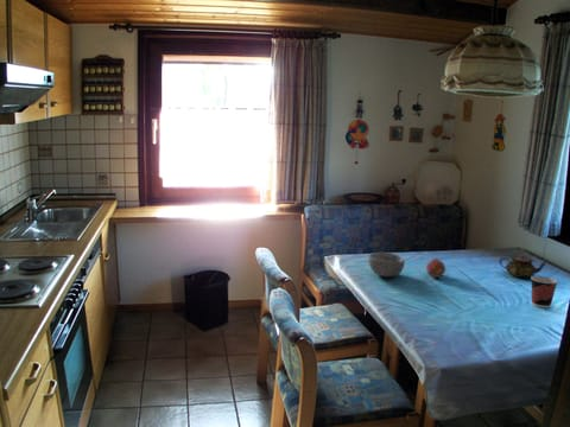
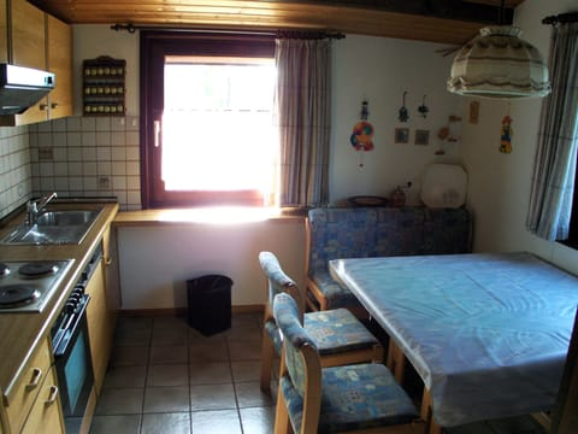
- fruit [425,257,446,279]
- teapot [498,253,547,279]
- cup [530,275,559,308]
- bowl [367,251,406,278]
